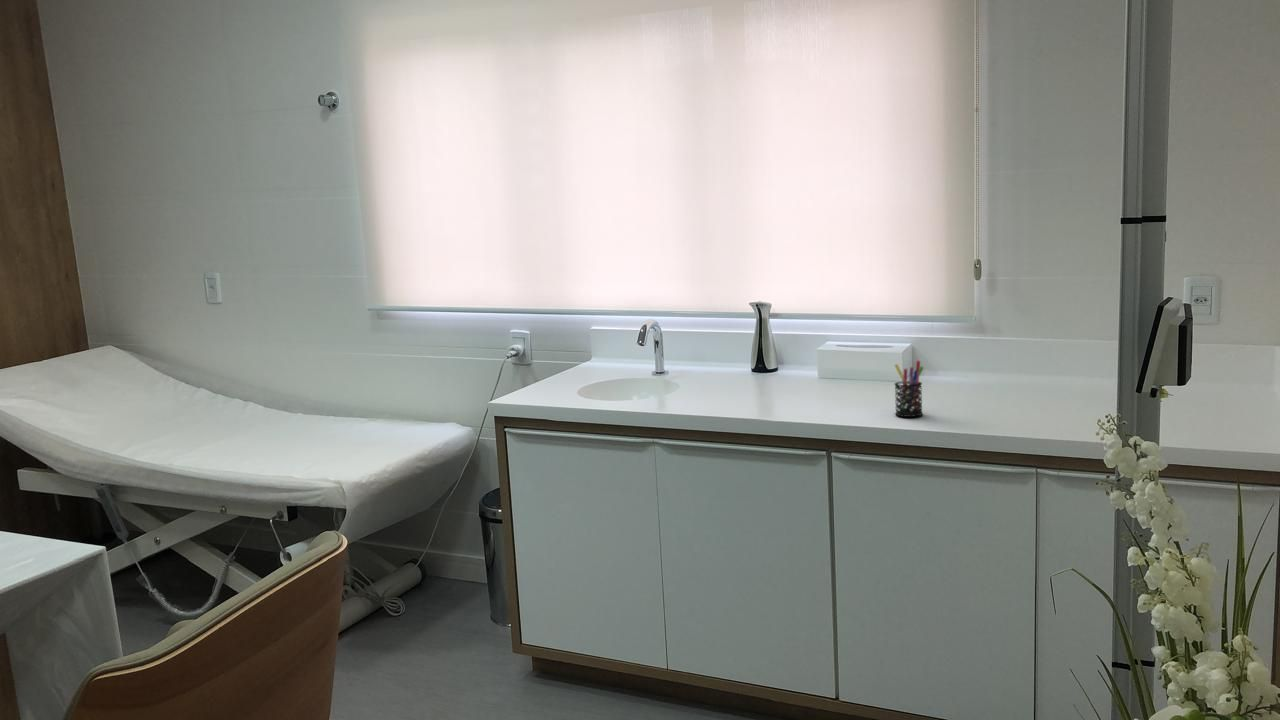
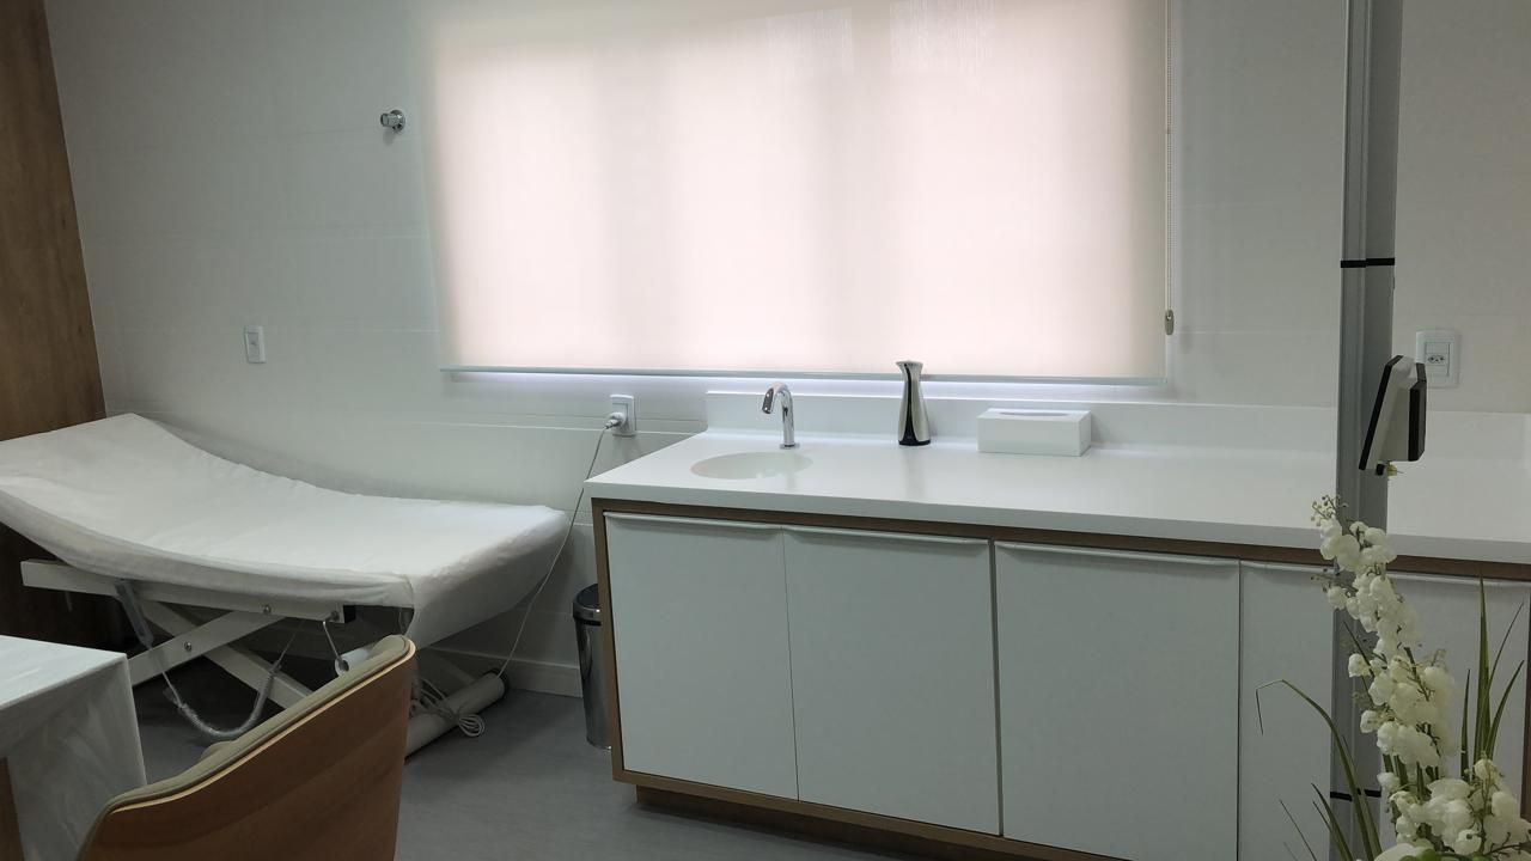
- pen holder [893,360,924,418]
